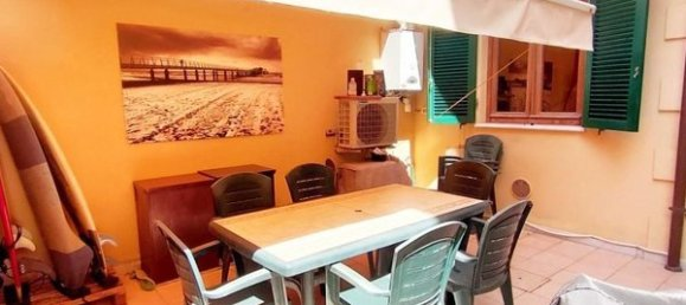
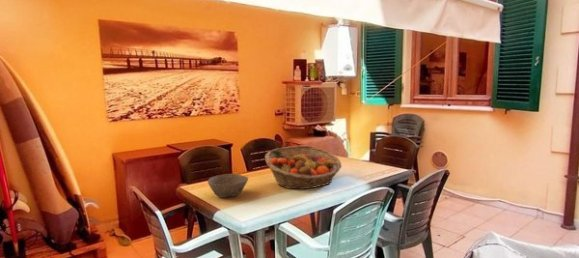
+ fruit basket [264,145,343,190]
+ bowl [207,173,249,199]
